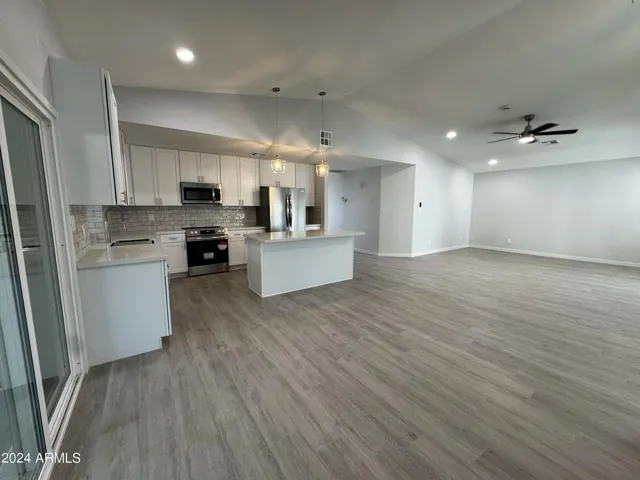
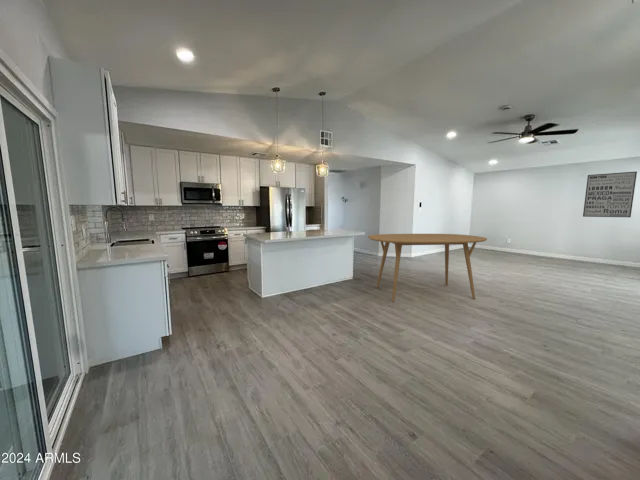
+ dining table [367,233,488,303]
+ wall art [582,170,638,218]
